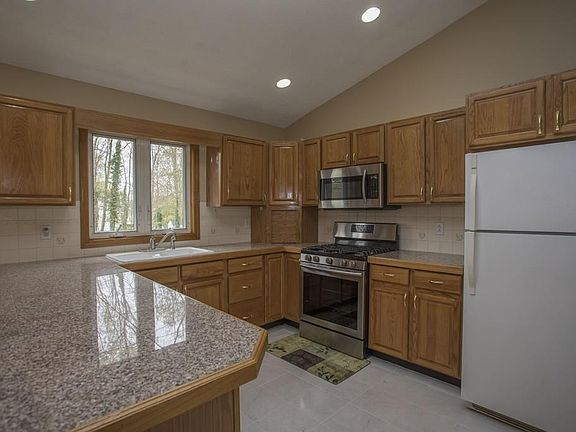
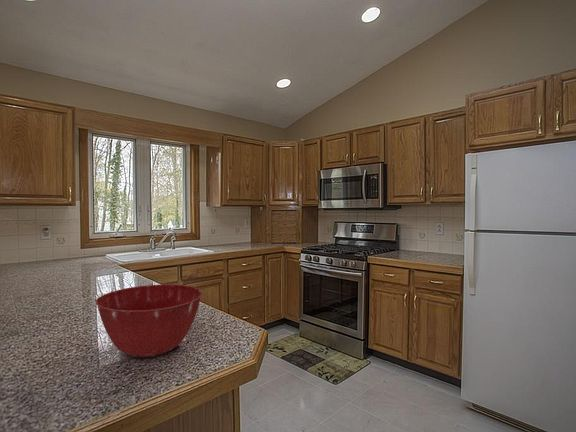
+ mixing bowl [95,283,203,358]
